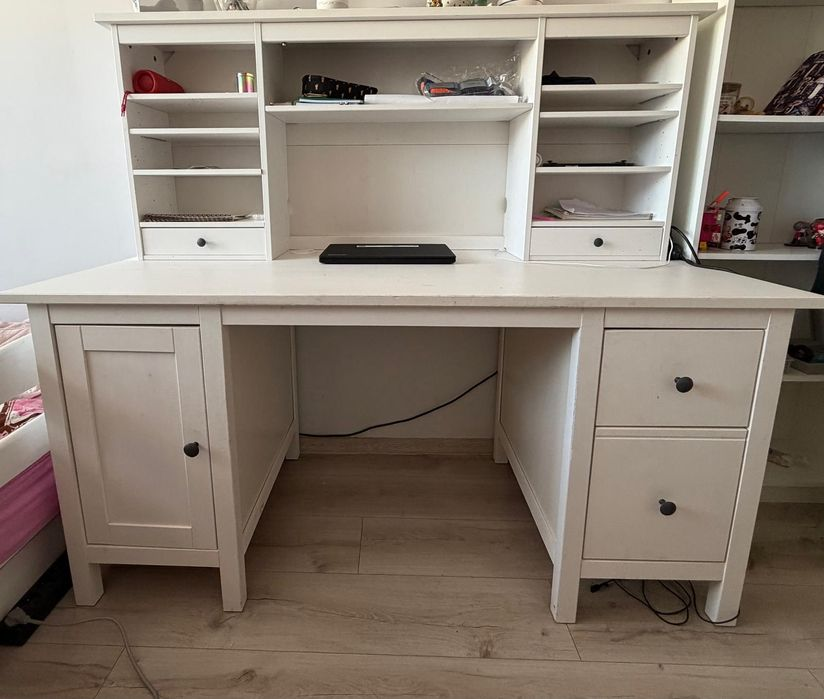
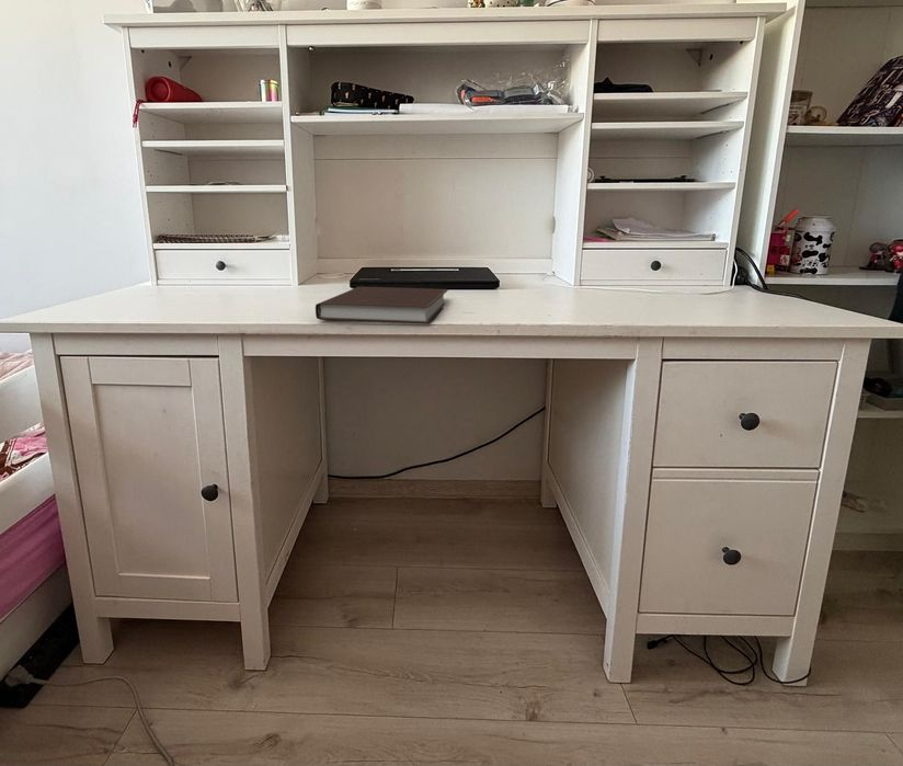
+ notebook [315,286,449,325]
